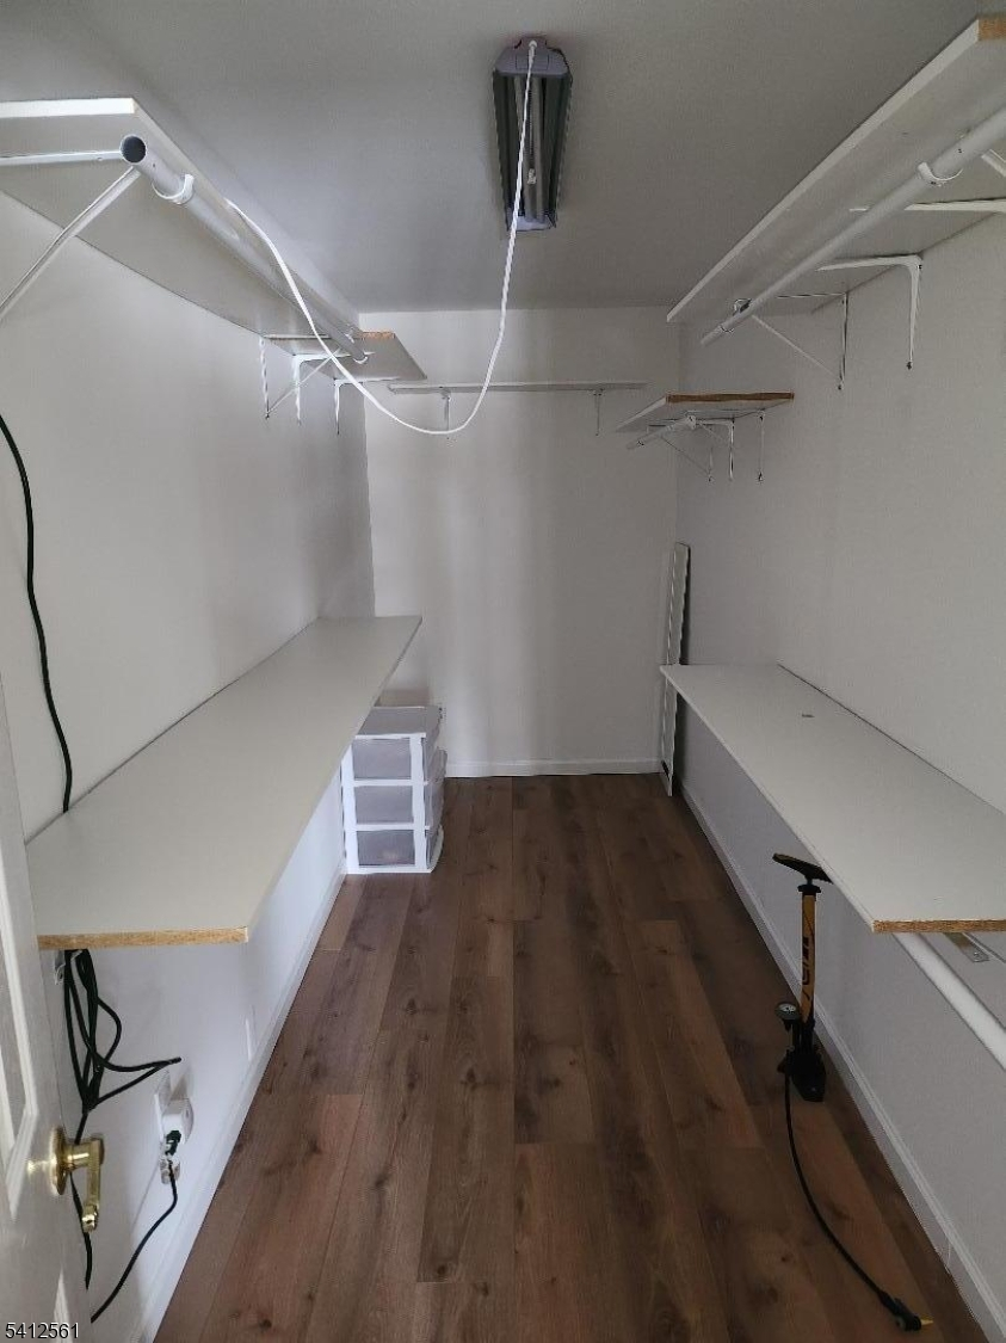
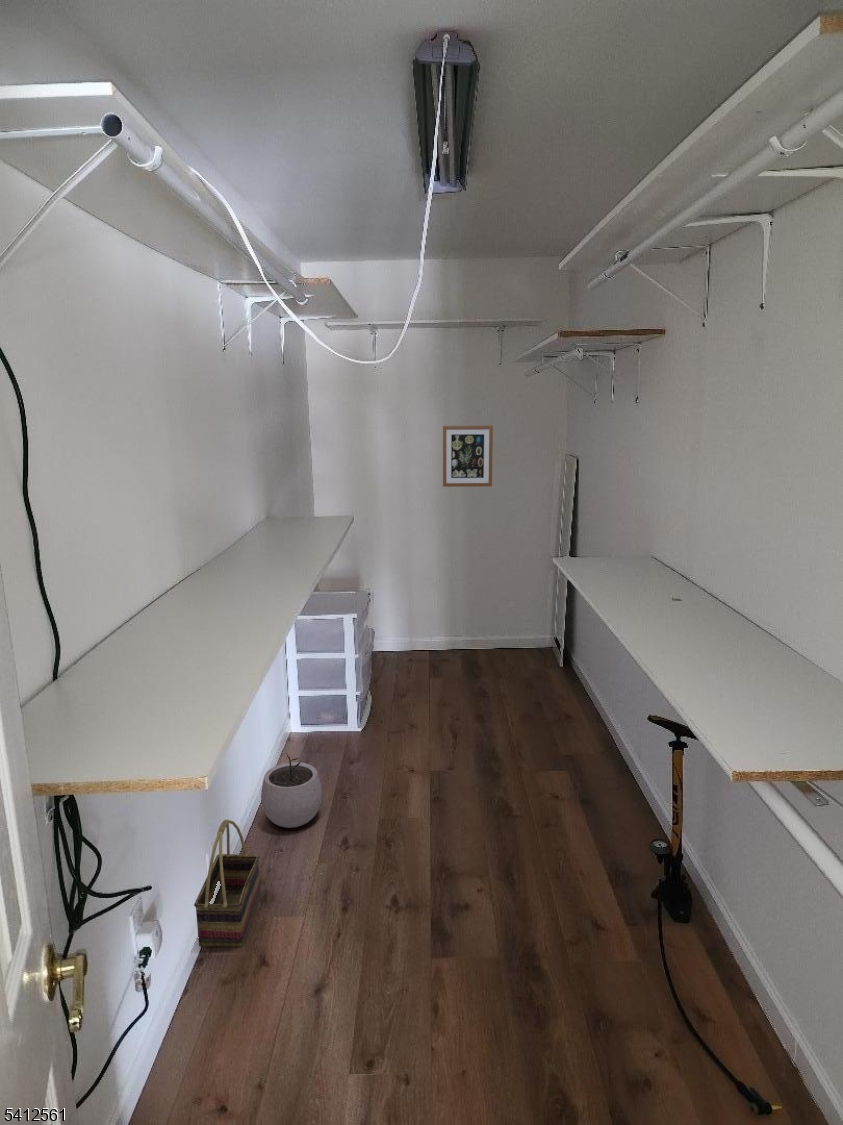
+ wall art [442,425,494,488]
+ plant pot [260,751,323,829]
+ basket [193,819,261,948]
